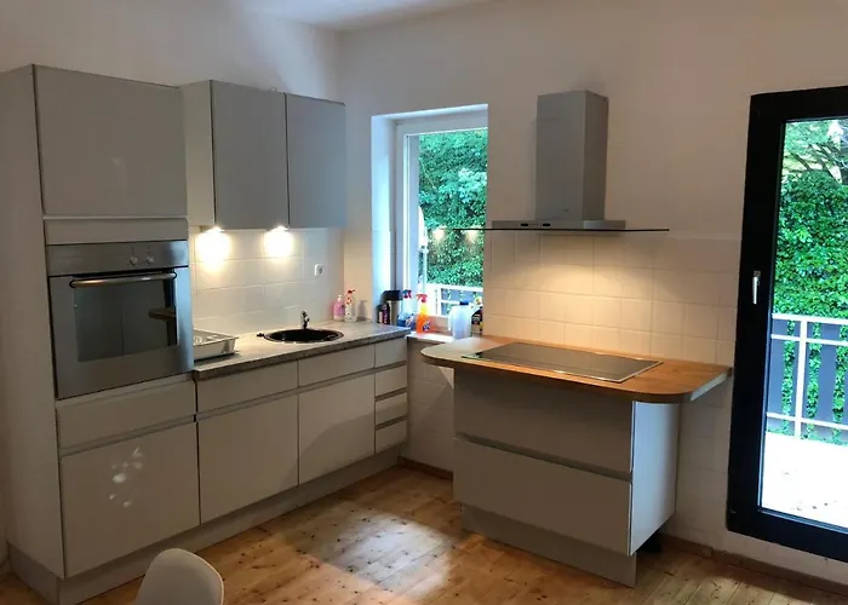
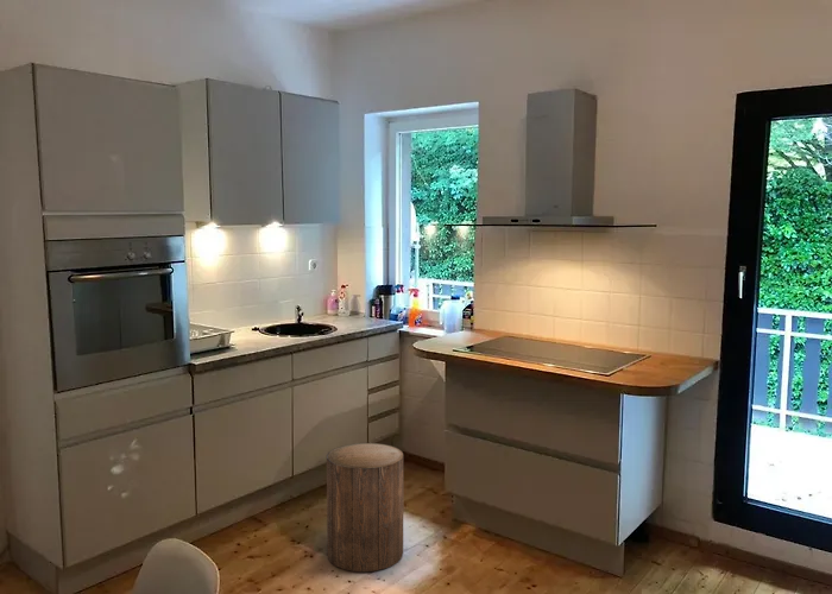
+ stool [326,442,404,573]
